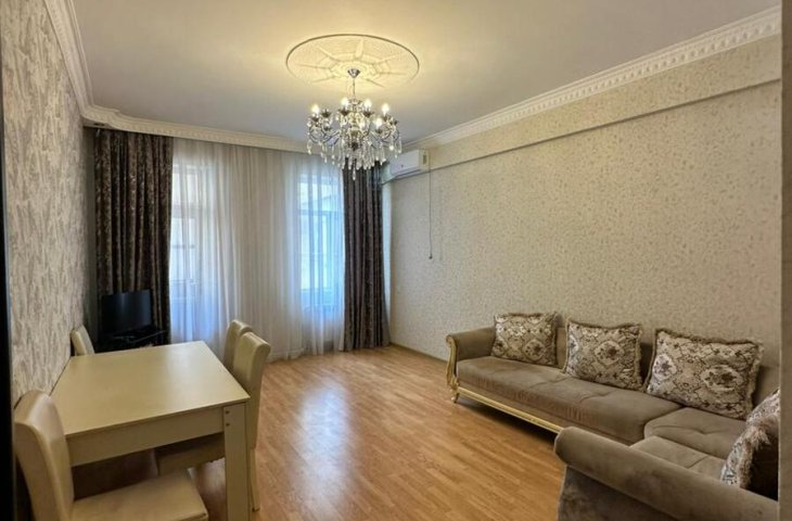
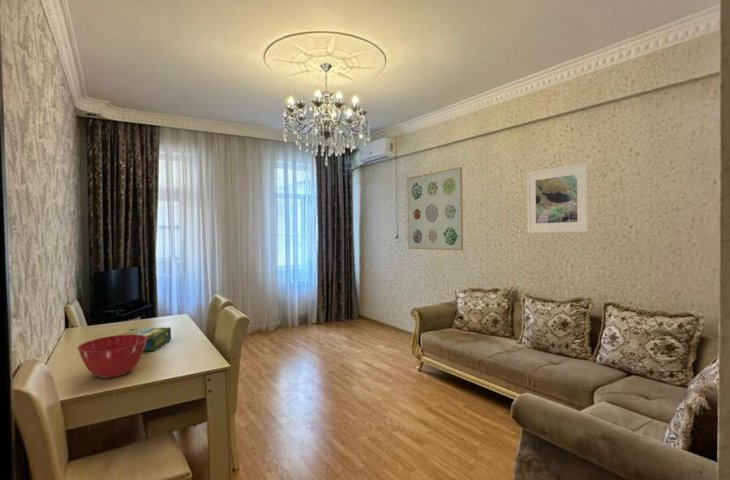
+ mixing bowl [76,334,147,379]
+ board game [120,326,172,352]
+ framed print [526,162,590,234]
+ wall art [406,166,464,251]
